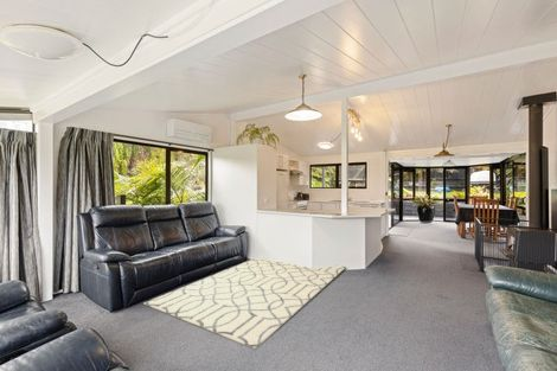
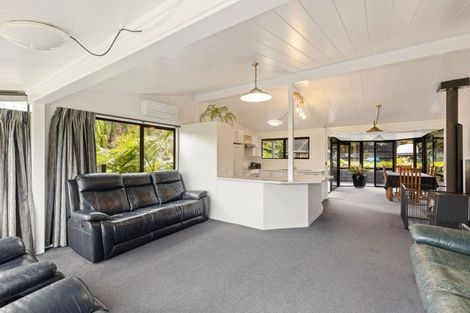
- rug [142,257,347,351]
